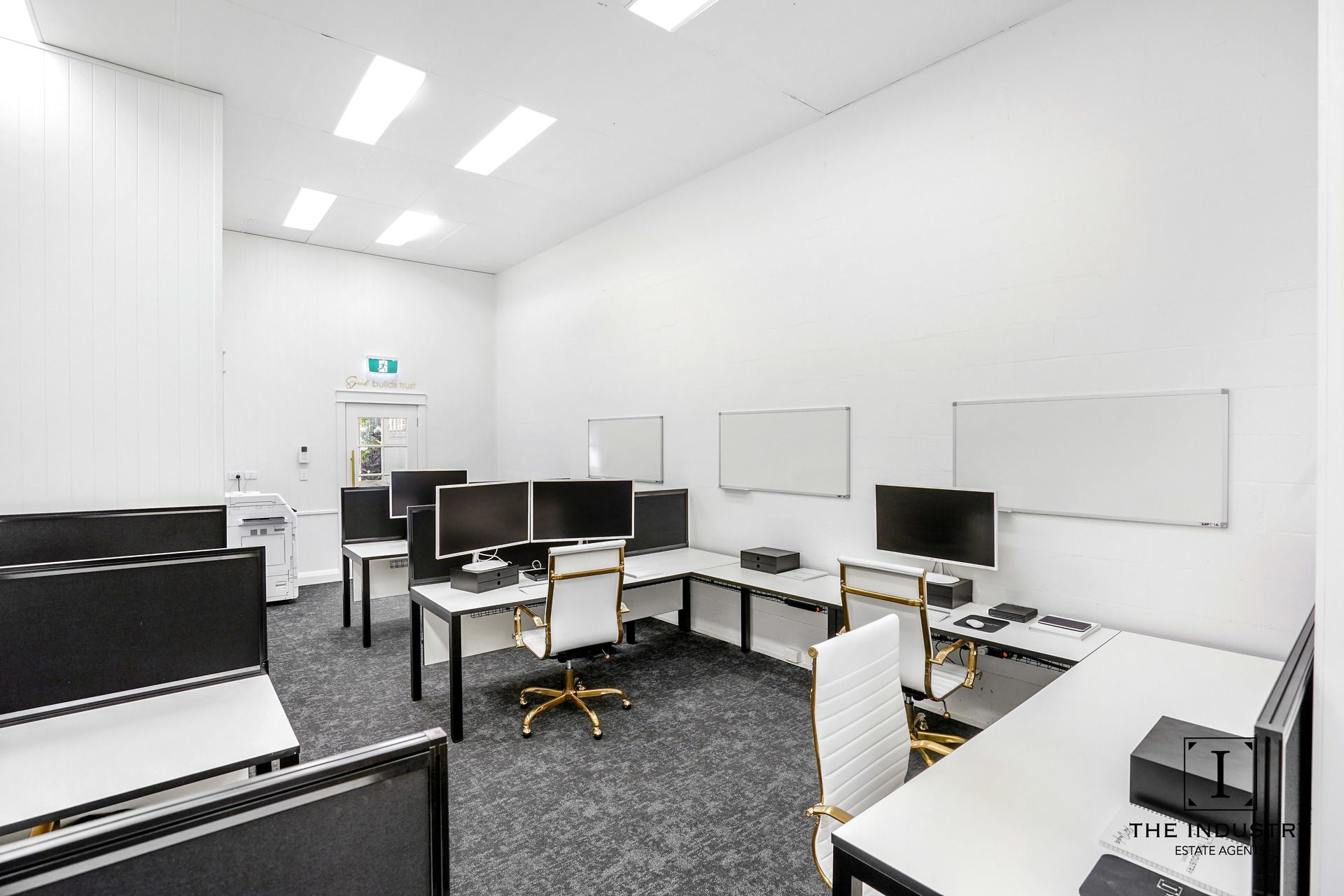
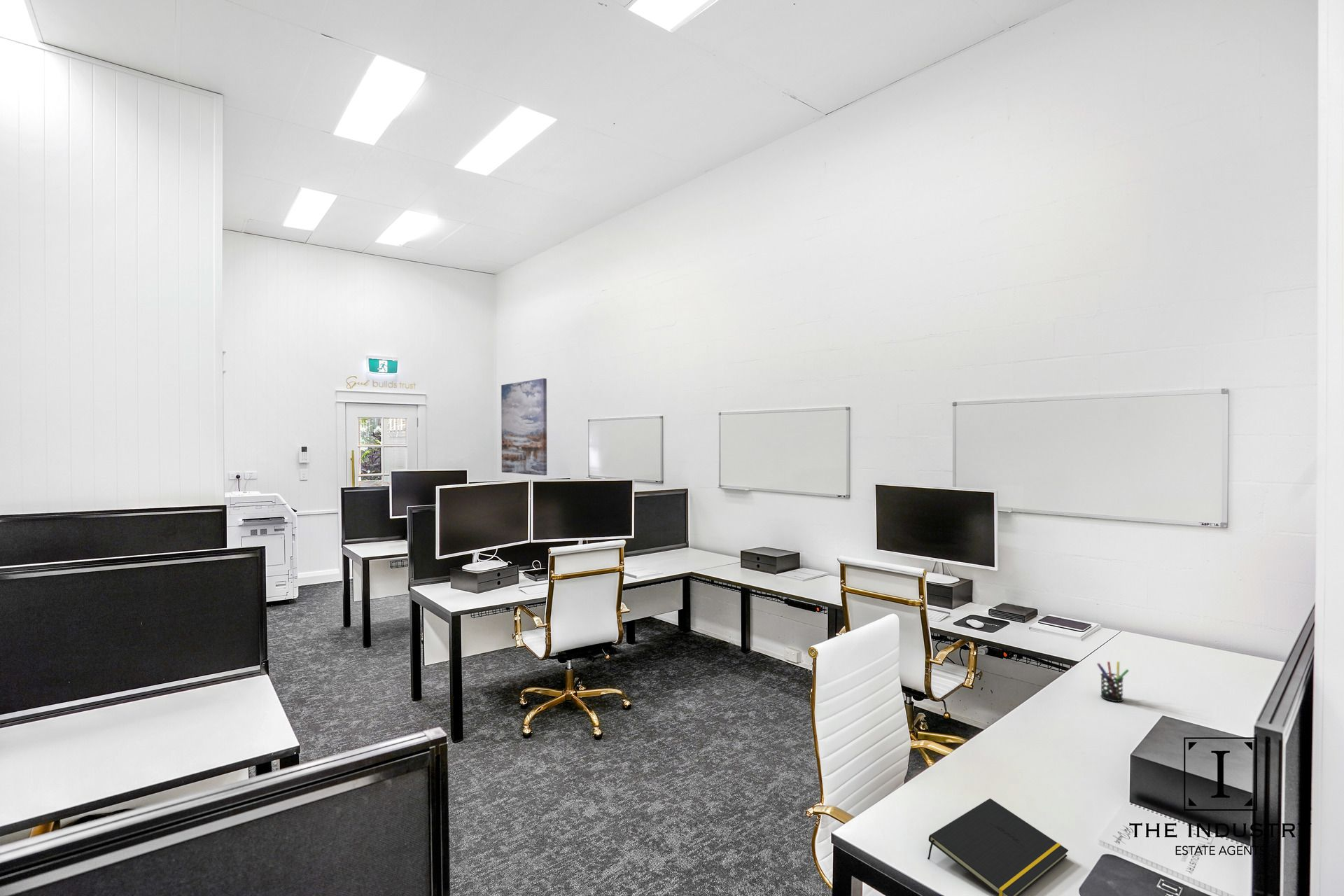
+ notepad [927,798,1069,896]
+ wall art [500,377,547,476]
+ pen holder [1096,661,1130,703]
